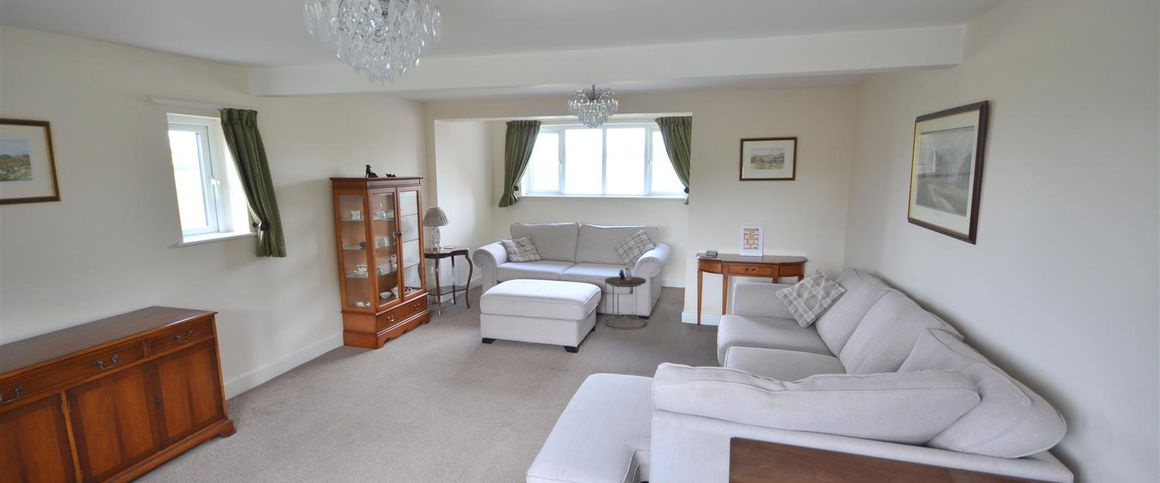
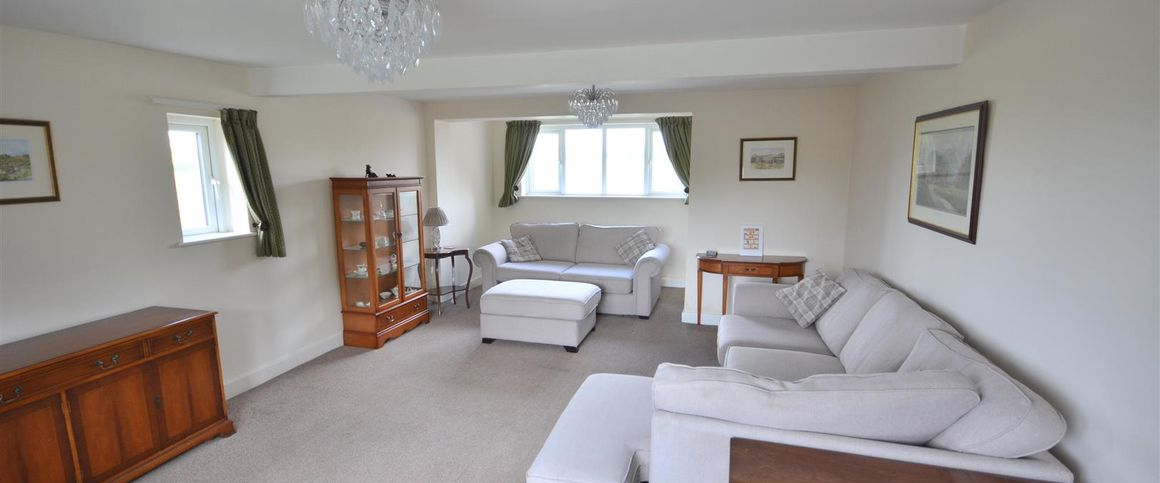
- side table [604,265,647,329]
